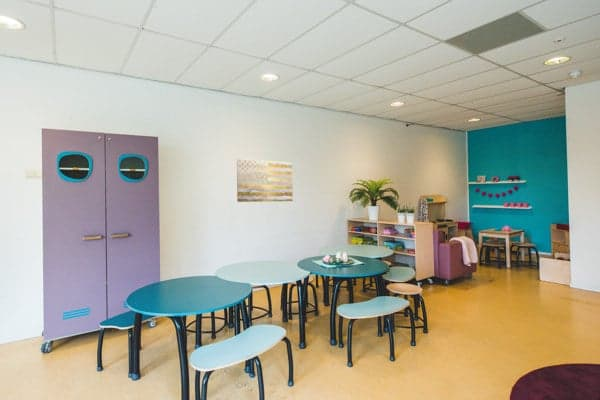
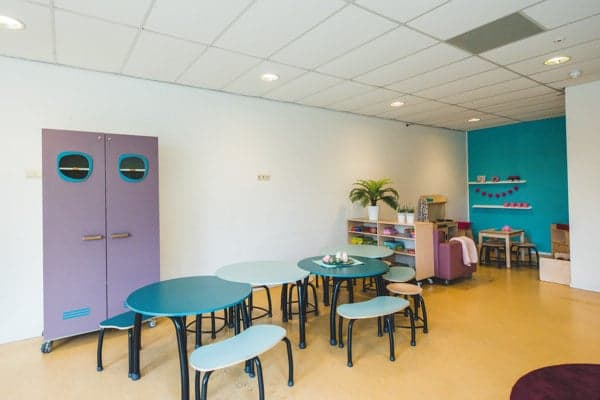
- wall art [236,158,294,203]
